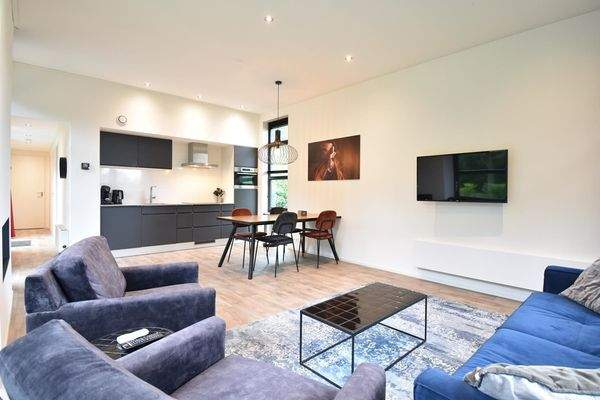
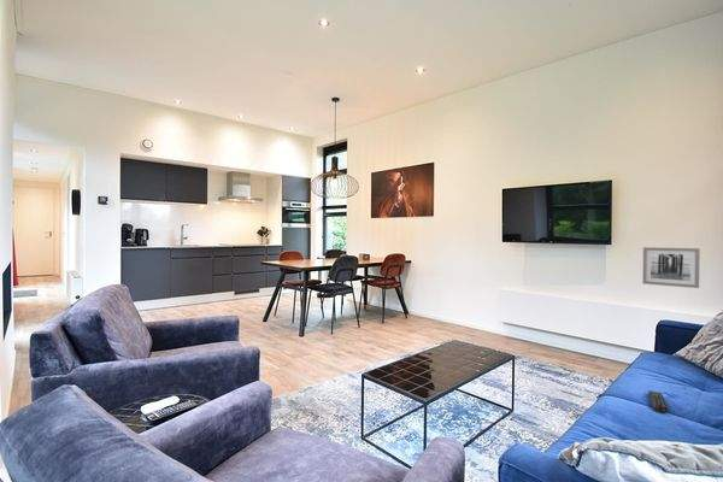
+ wall art [641,246,701,289]
+ remote control [647,389,669,415]
